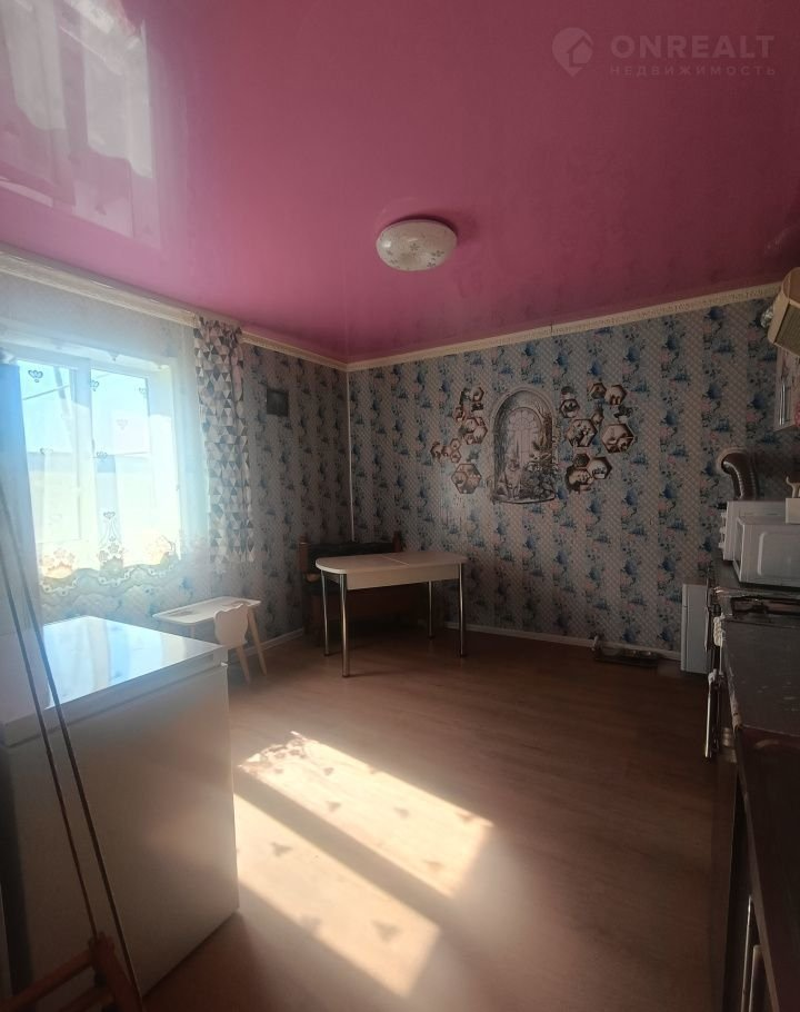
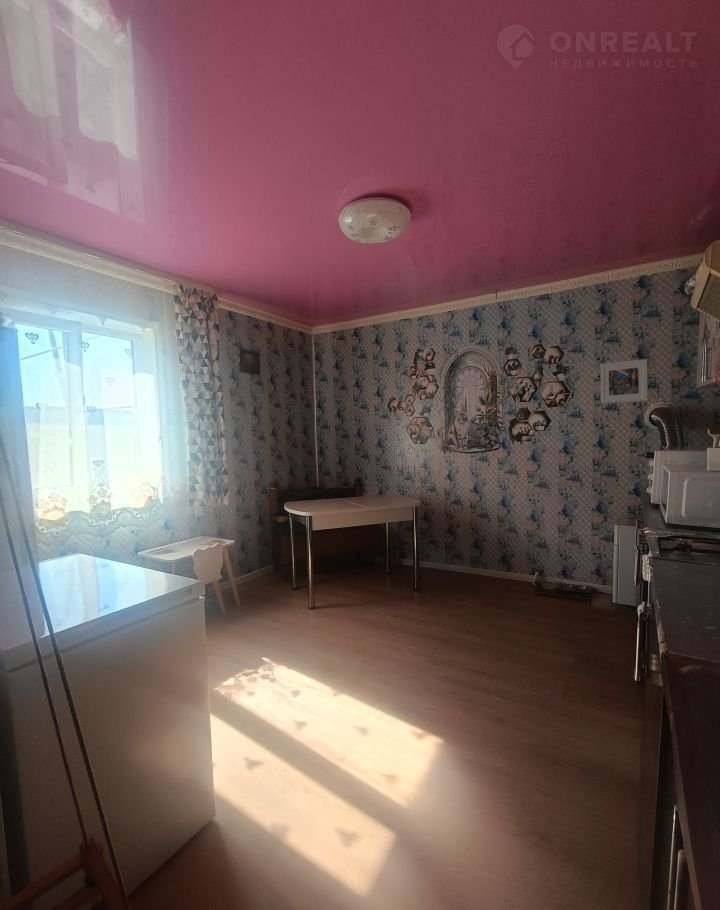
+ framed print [599,358,649,404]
